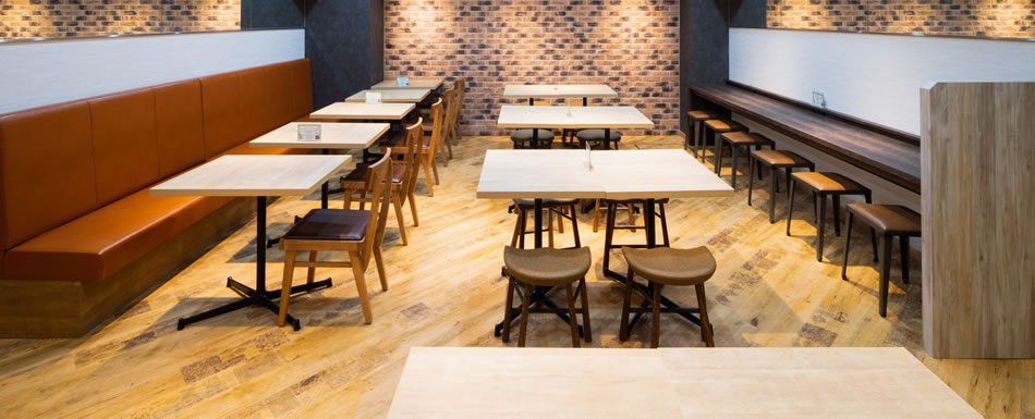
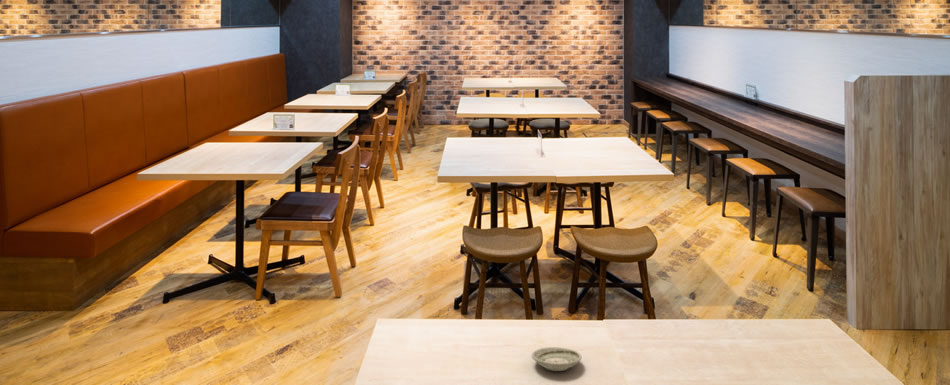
+ saucer [531,346,582,372]
